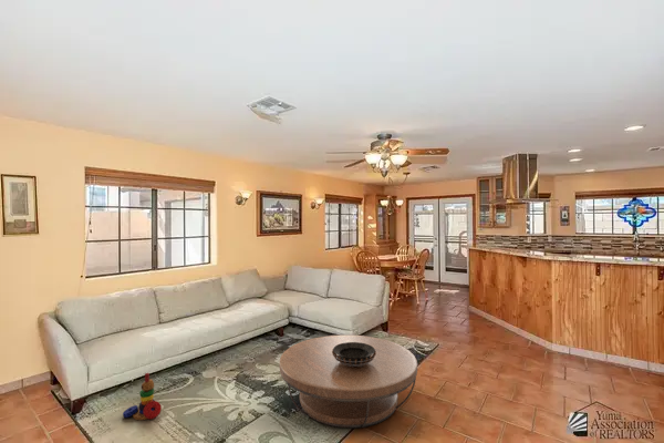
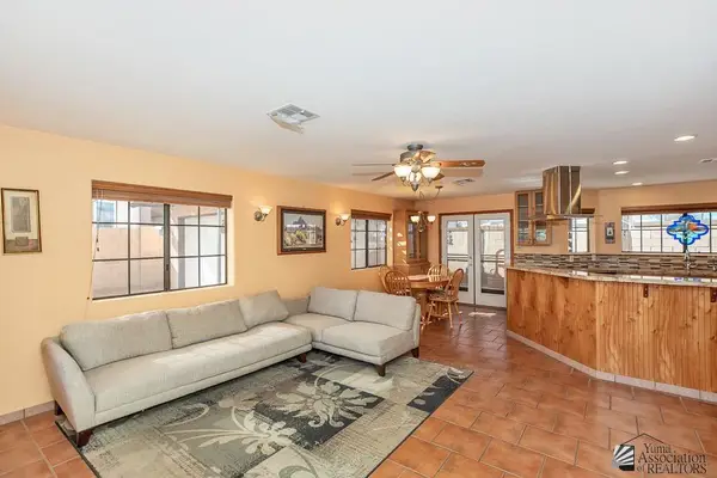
- stacking toy [122,372,163,421]
- decorative bowl [332,342,376,367]
- coffee table [279,334,418,430]
